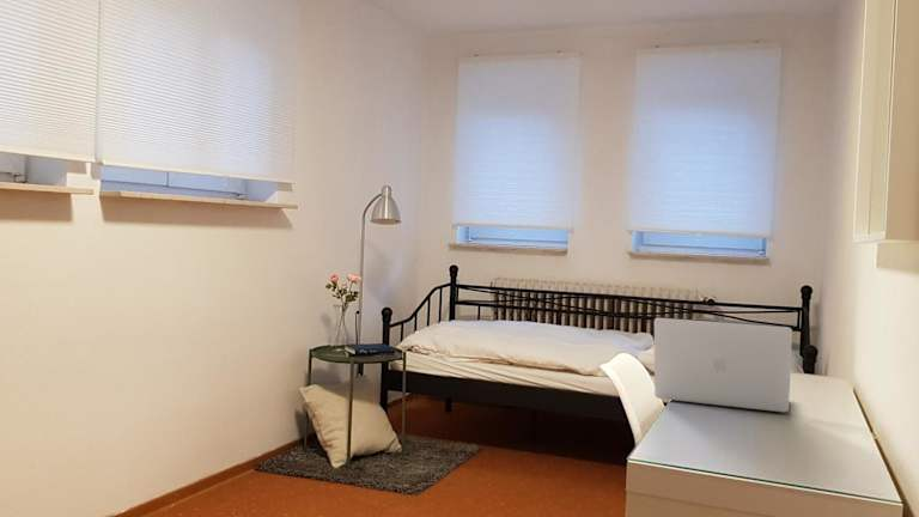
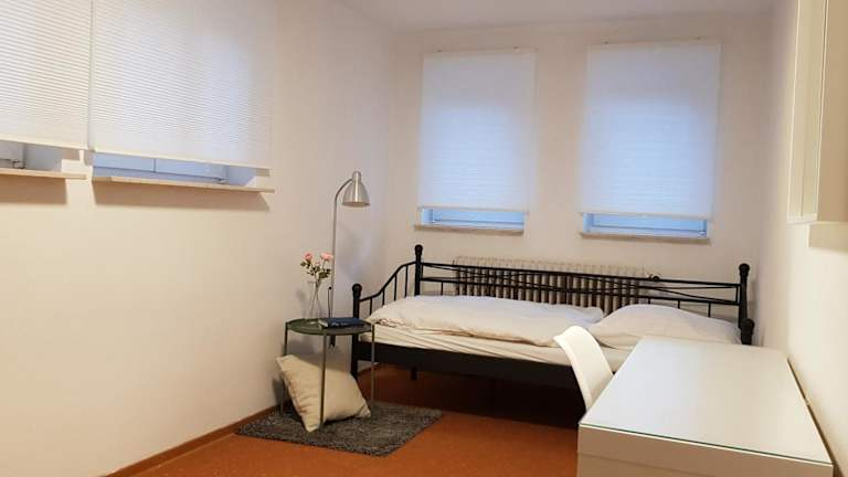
- laptop [653,317,793,413]
